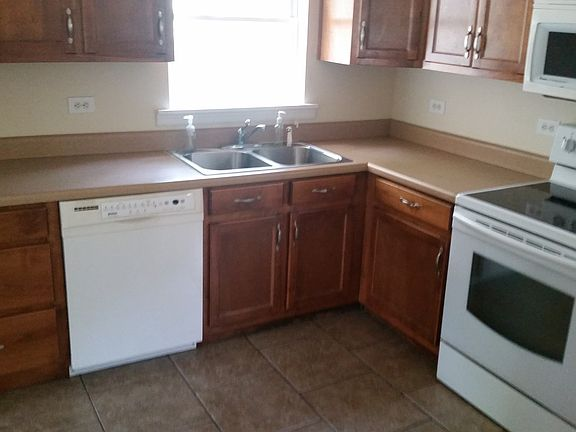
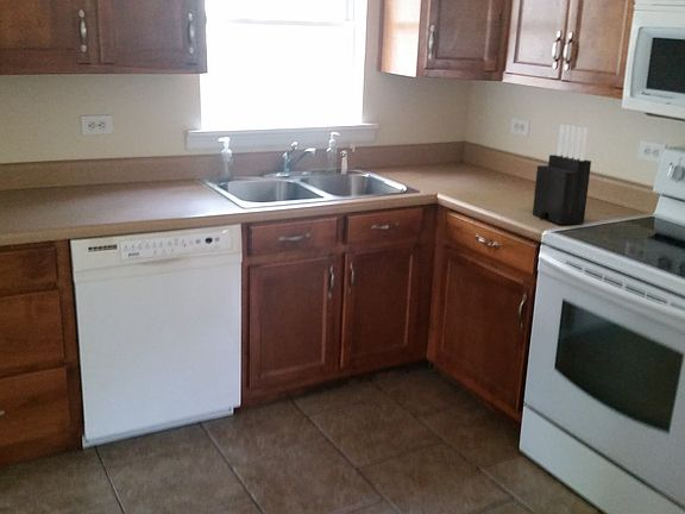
+ knife block [532,124,592,226]
